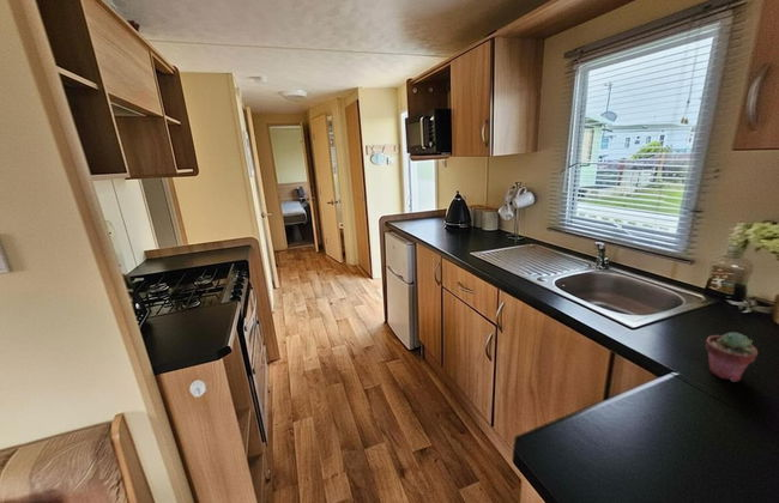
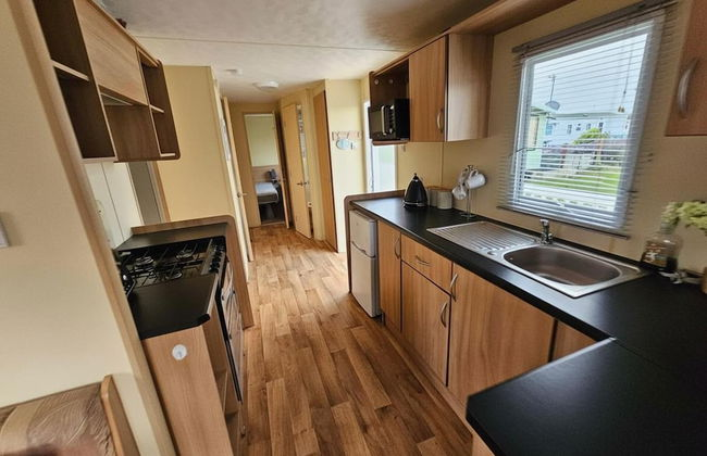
- potted succulent [705,331,759,383]
